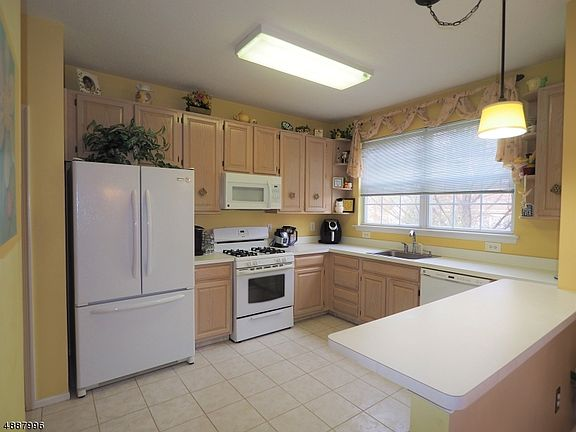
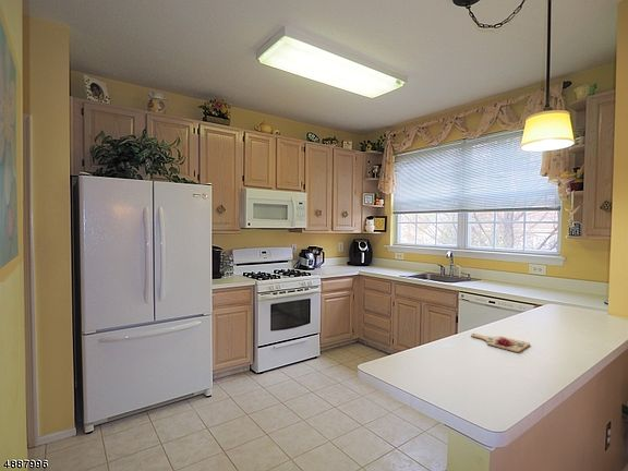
+ cutting board [470,333,531,353]
